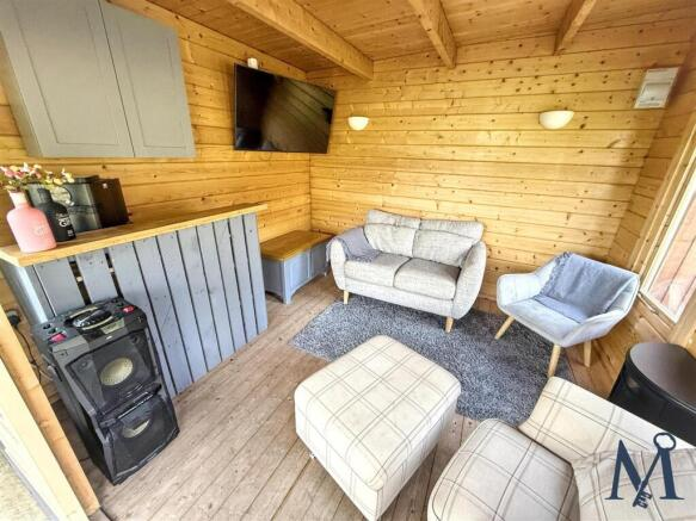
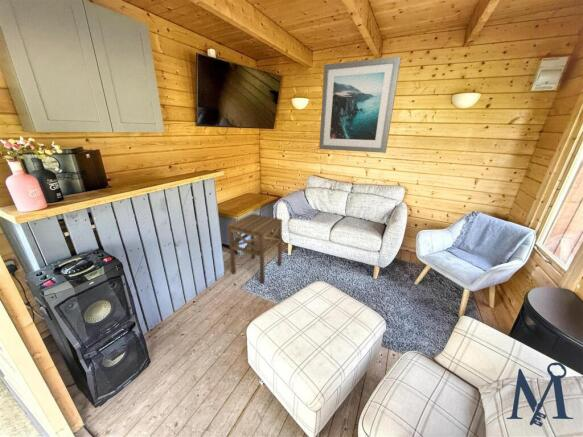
+ wall art [318,55,402,154]
+ side table [227,212,283,284]
